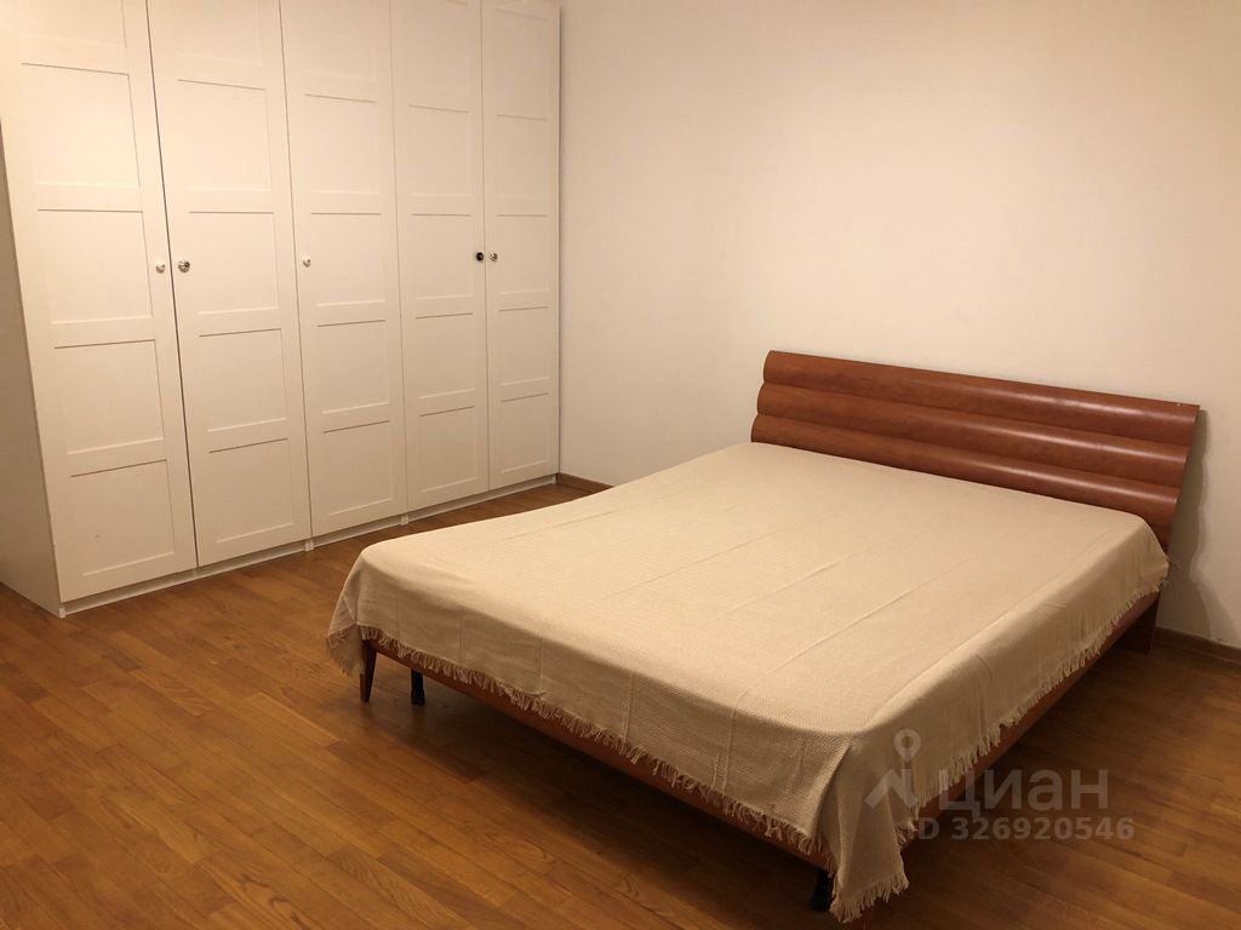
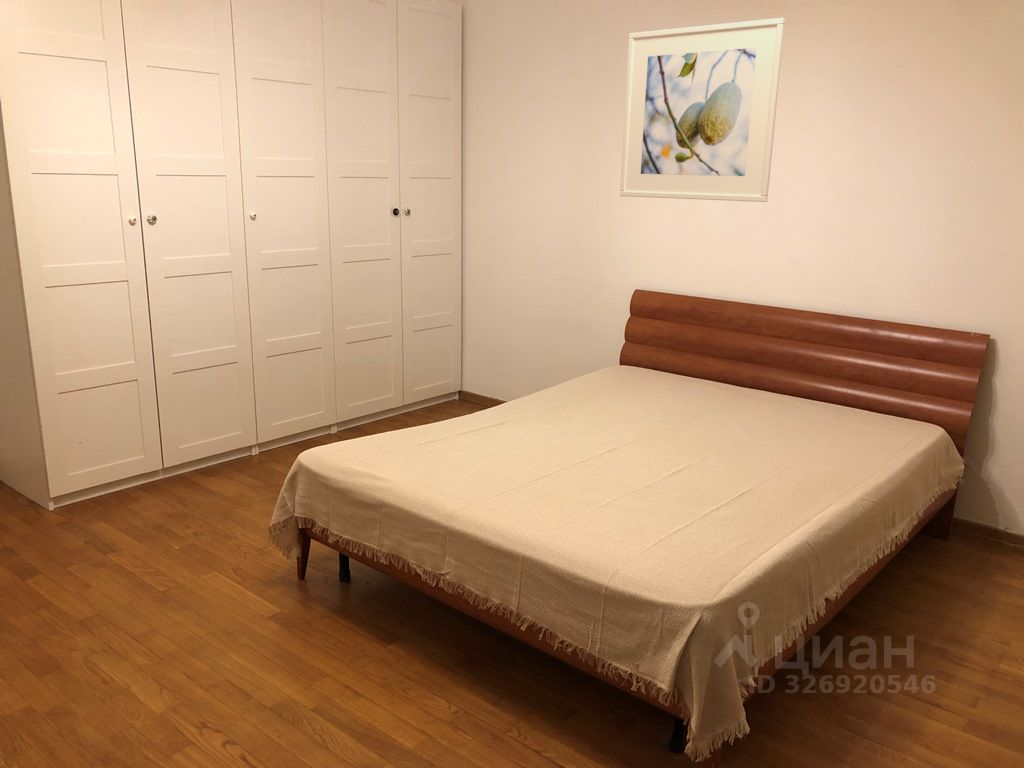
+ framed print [619,17,786,203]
